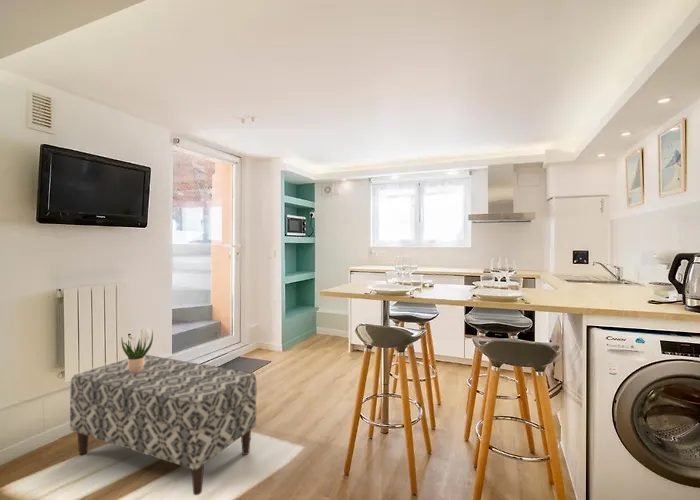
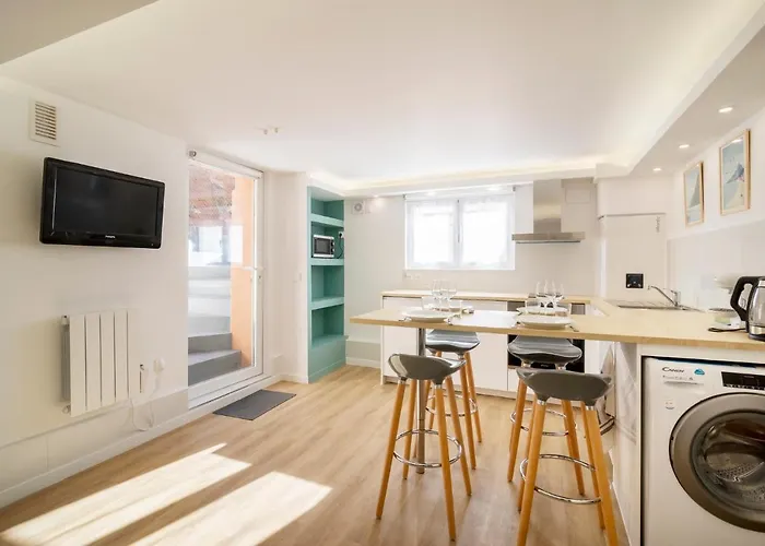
- potted plant [120,330,154,372]
- bench [69,354,258,496]
